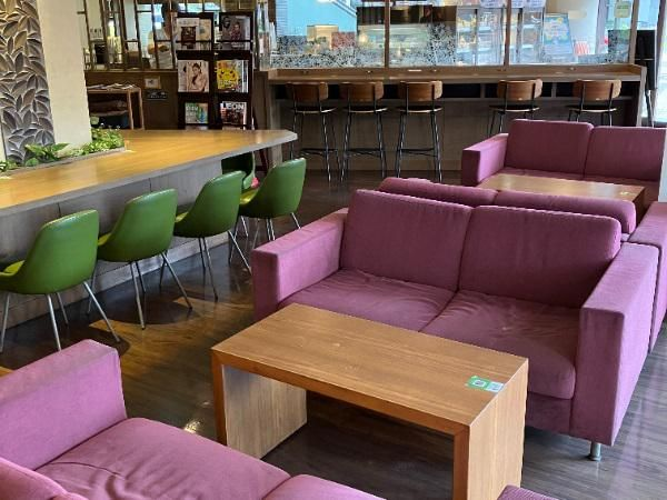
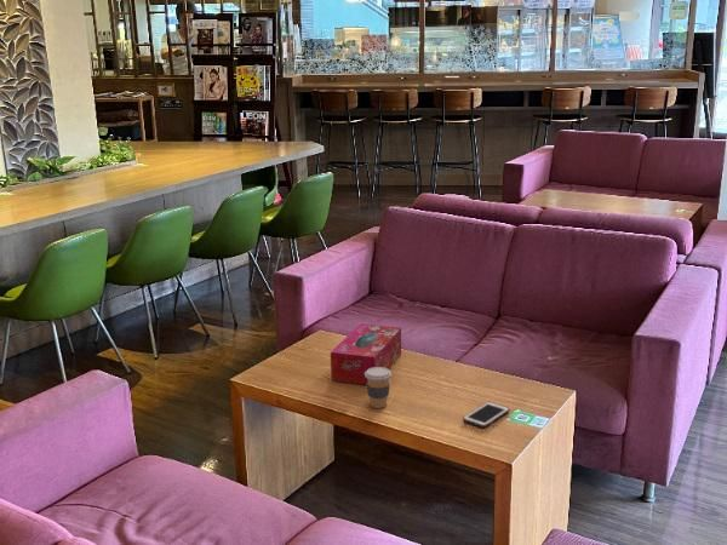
+ cell phone [462,401,511,429]
+ tissue box [330,322,402,386]
+ coffee cup [365,367,393,409]
